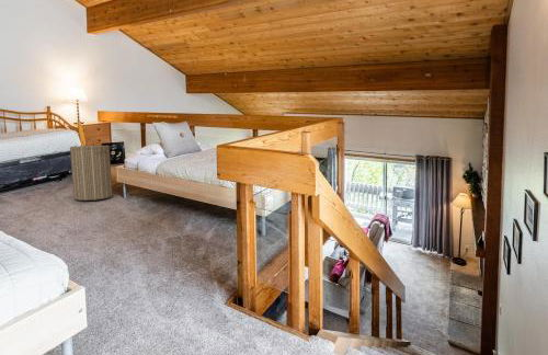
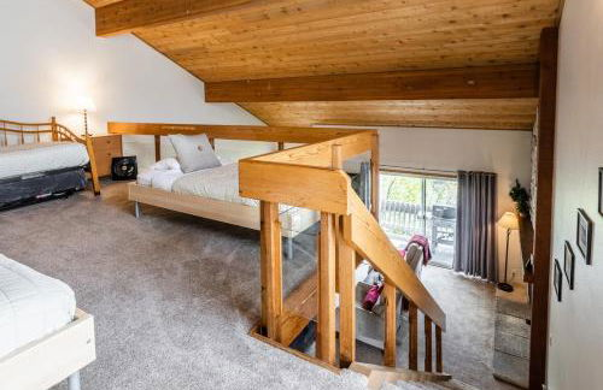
- laundry hamper [69,137,113,202]
